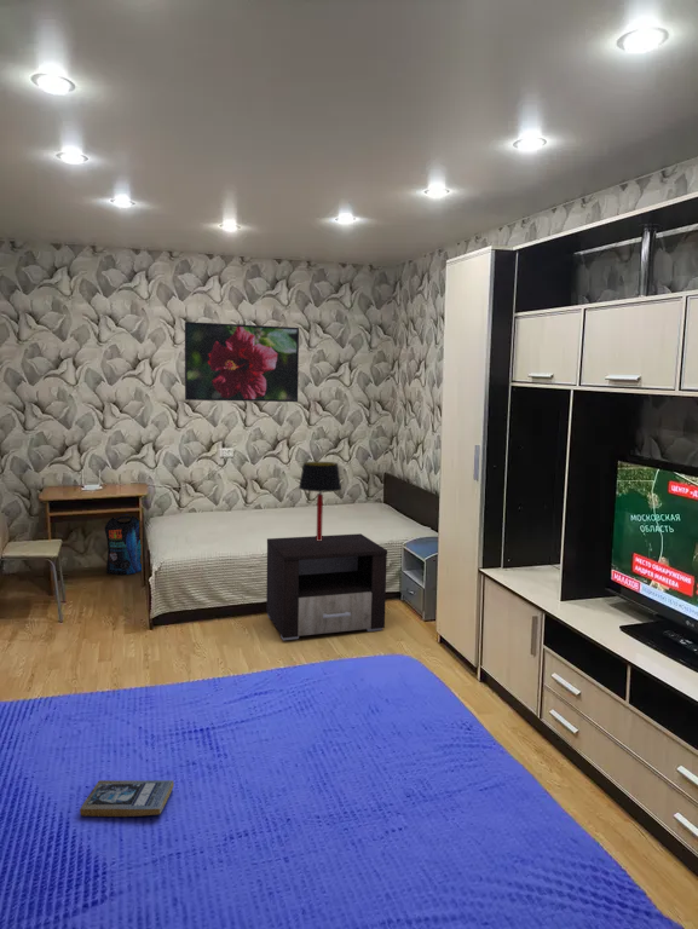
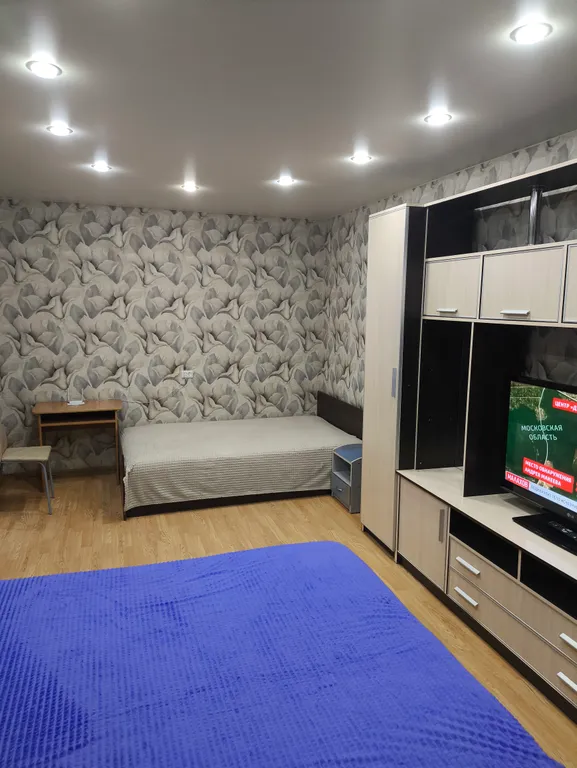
- pouch [104,515,143,576]
- table lamp [298,461,342,541]
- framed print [184,321,300,403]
- nightstand [265,532,388,641]
- book [79,779,175,818]
